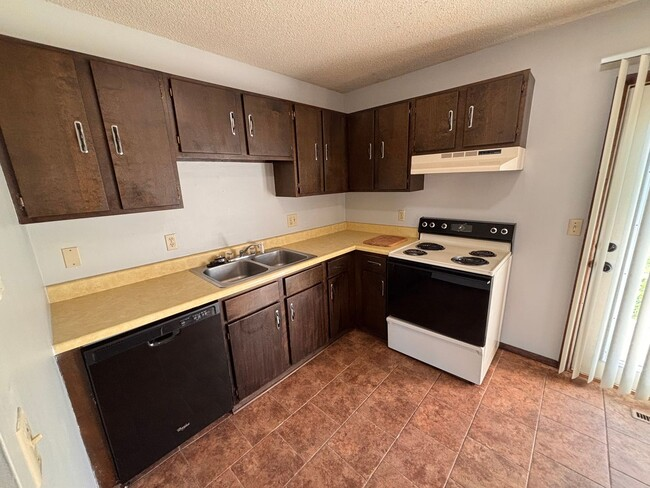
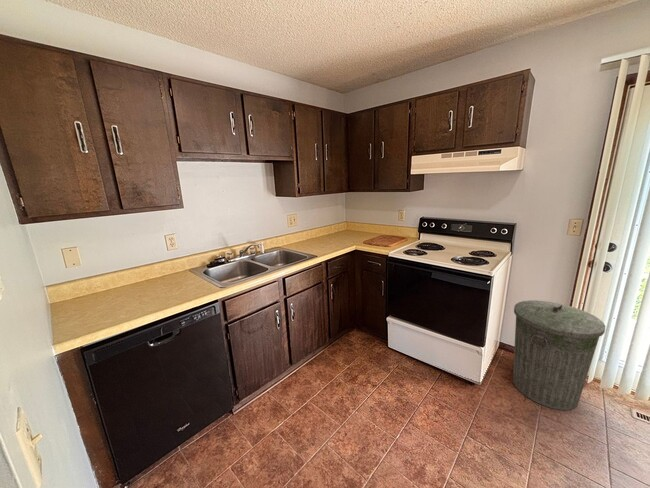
+ trash can [512,299,606,411]
